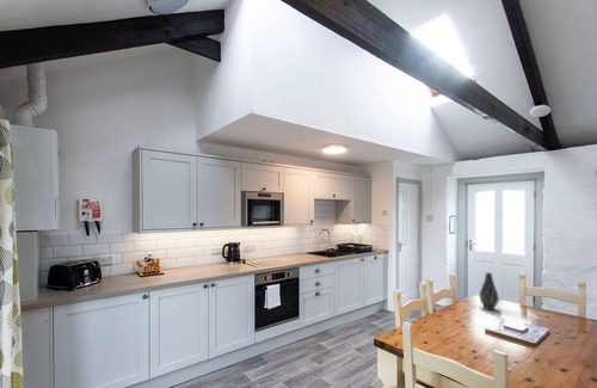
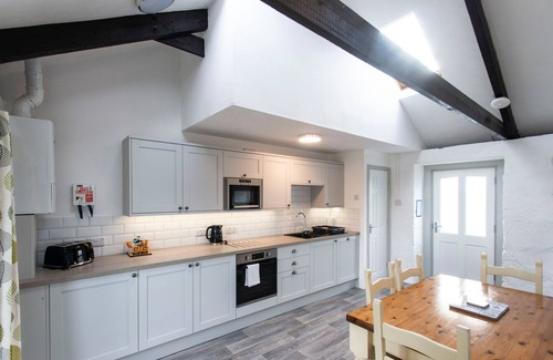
- vase [479,271,500,312]
